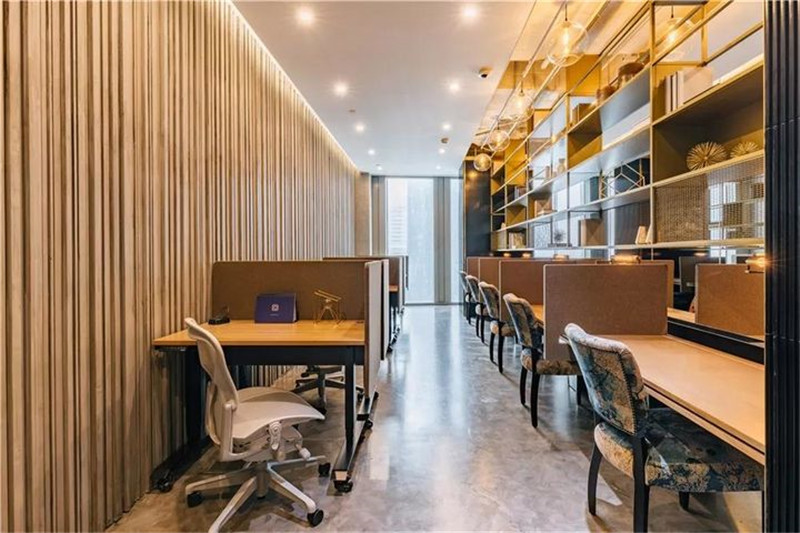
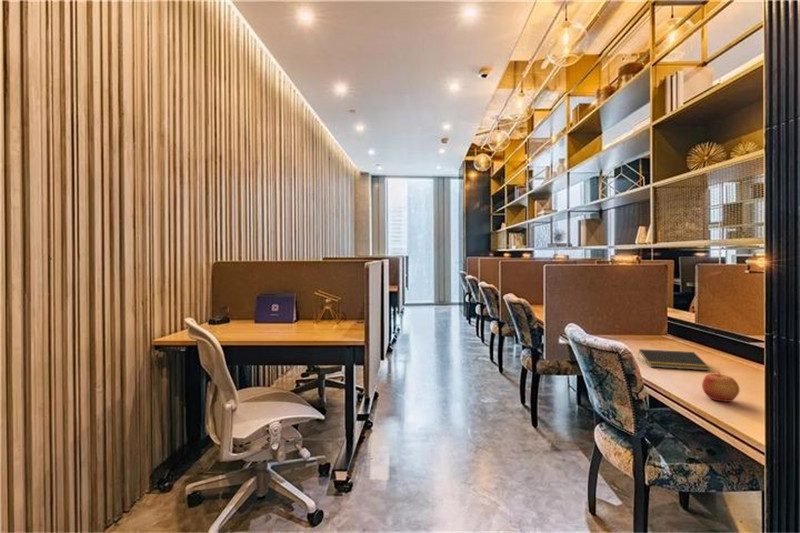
+ apple [701,371,741,403]
+ notepad [637,348,711,371]
